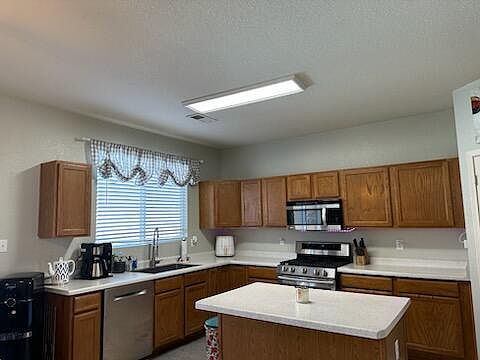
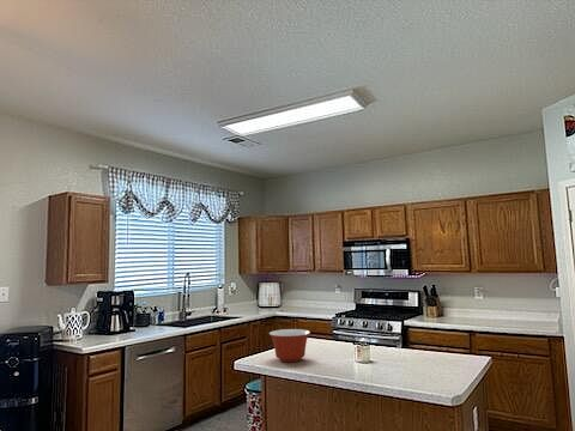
+ mixing bowl [268,328,311,363]
